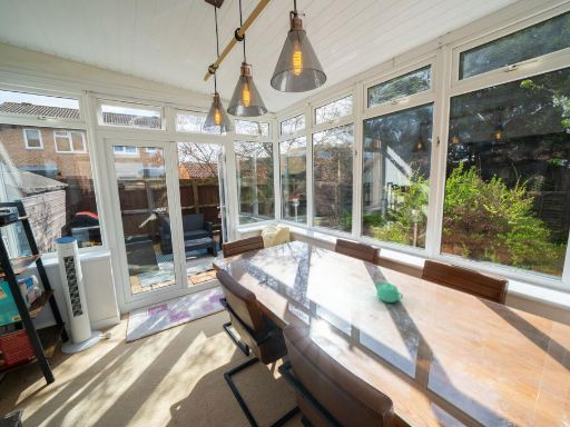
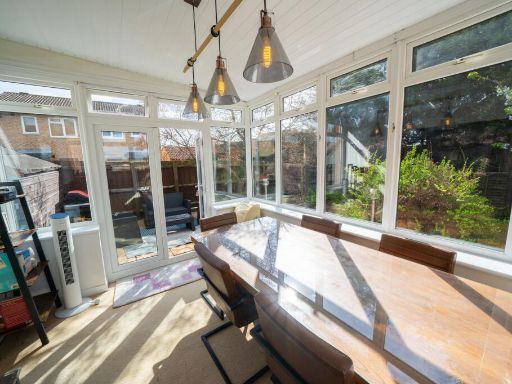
- teapot [372,279,404,304]
